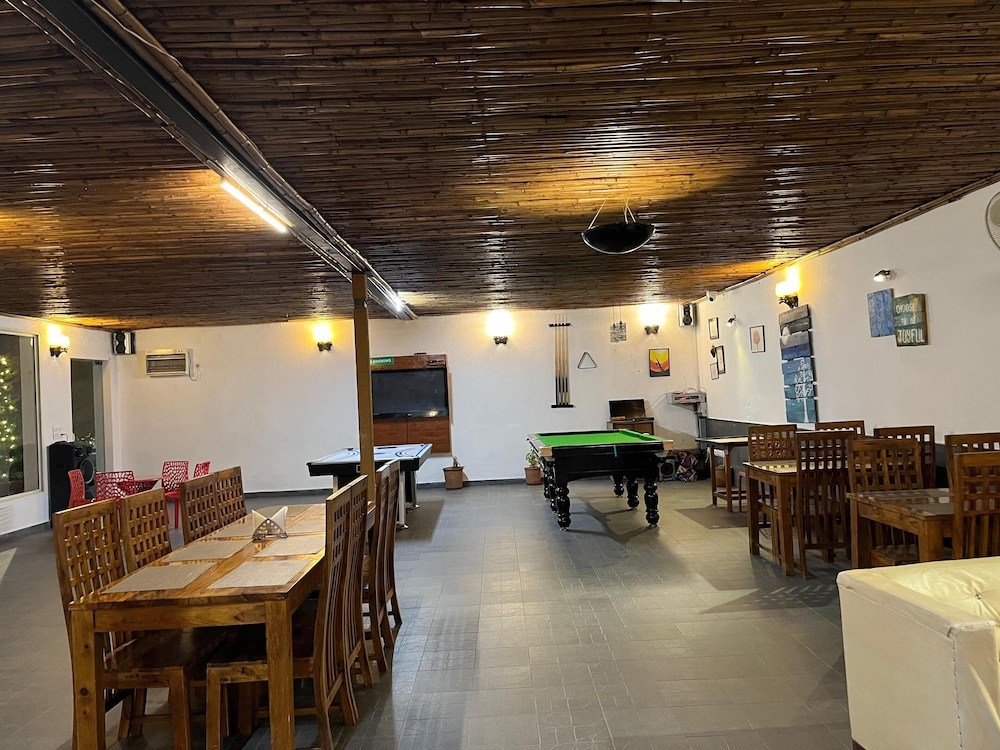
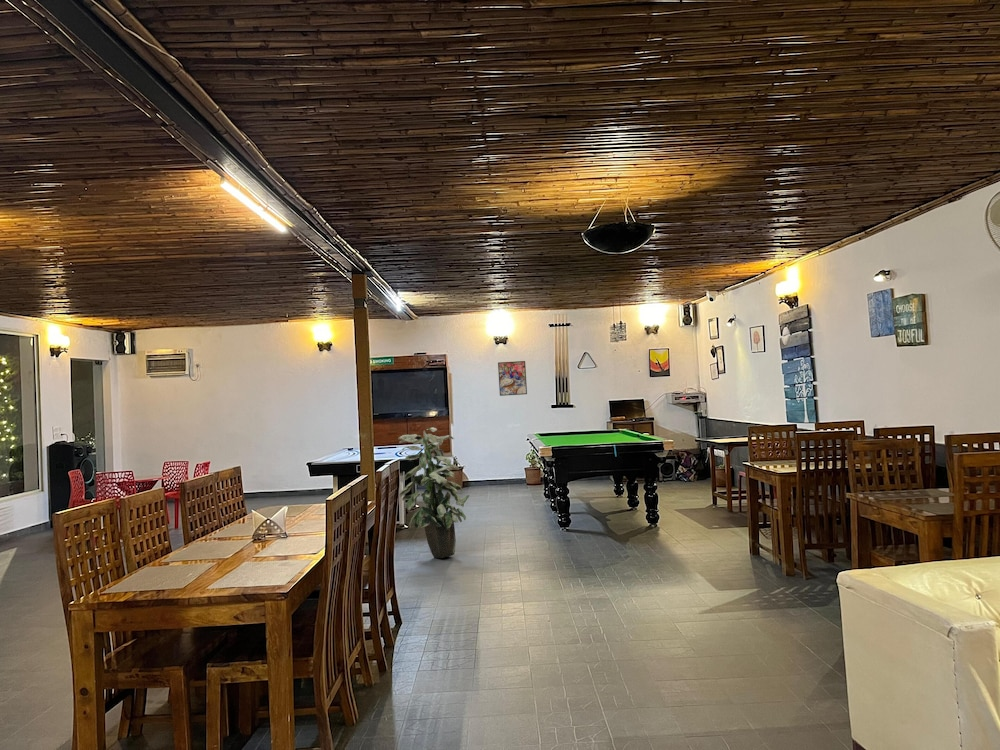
+ indoor plant [397,427,470,559]
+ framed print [497,360,528,397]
